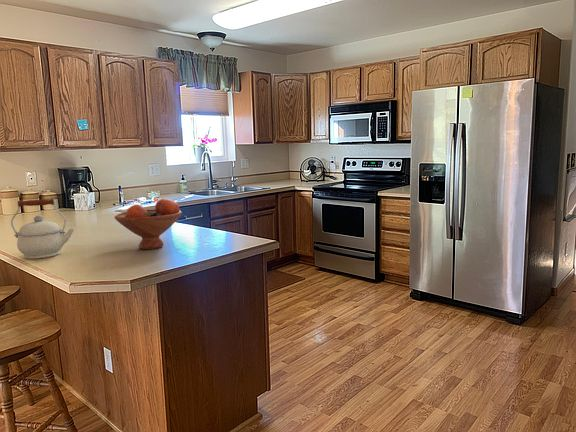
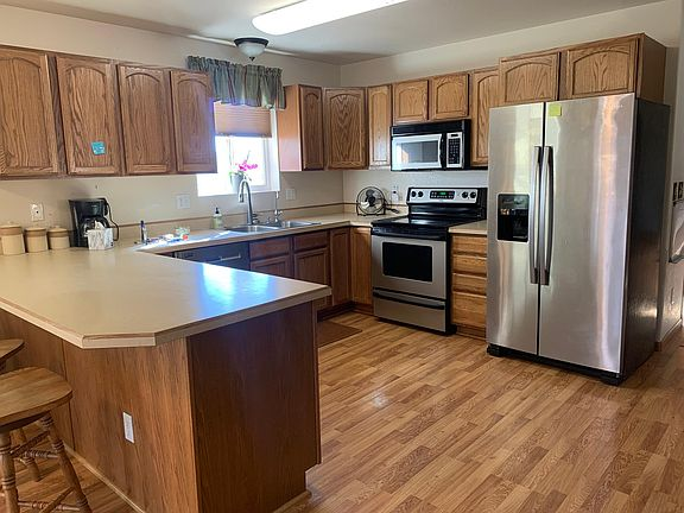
- kettle [10,198,75,260]
- fruit bowl [114,198,183,250]
